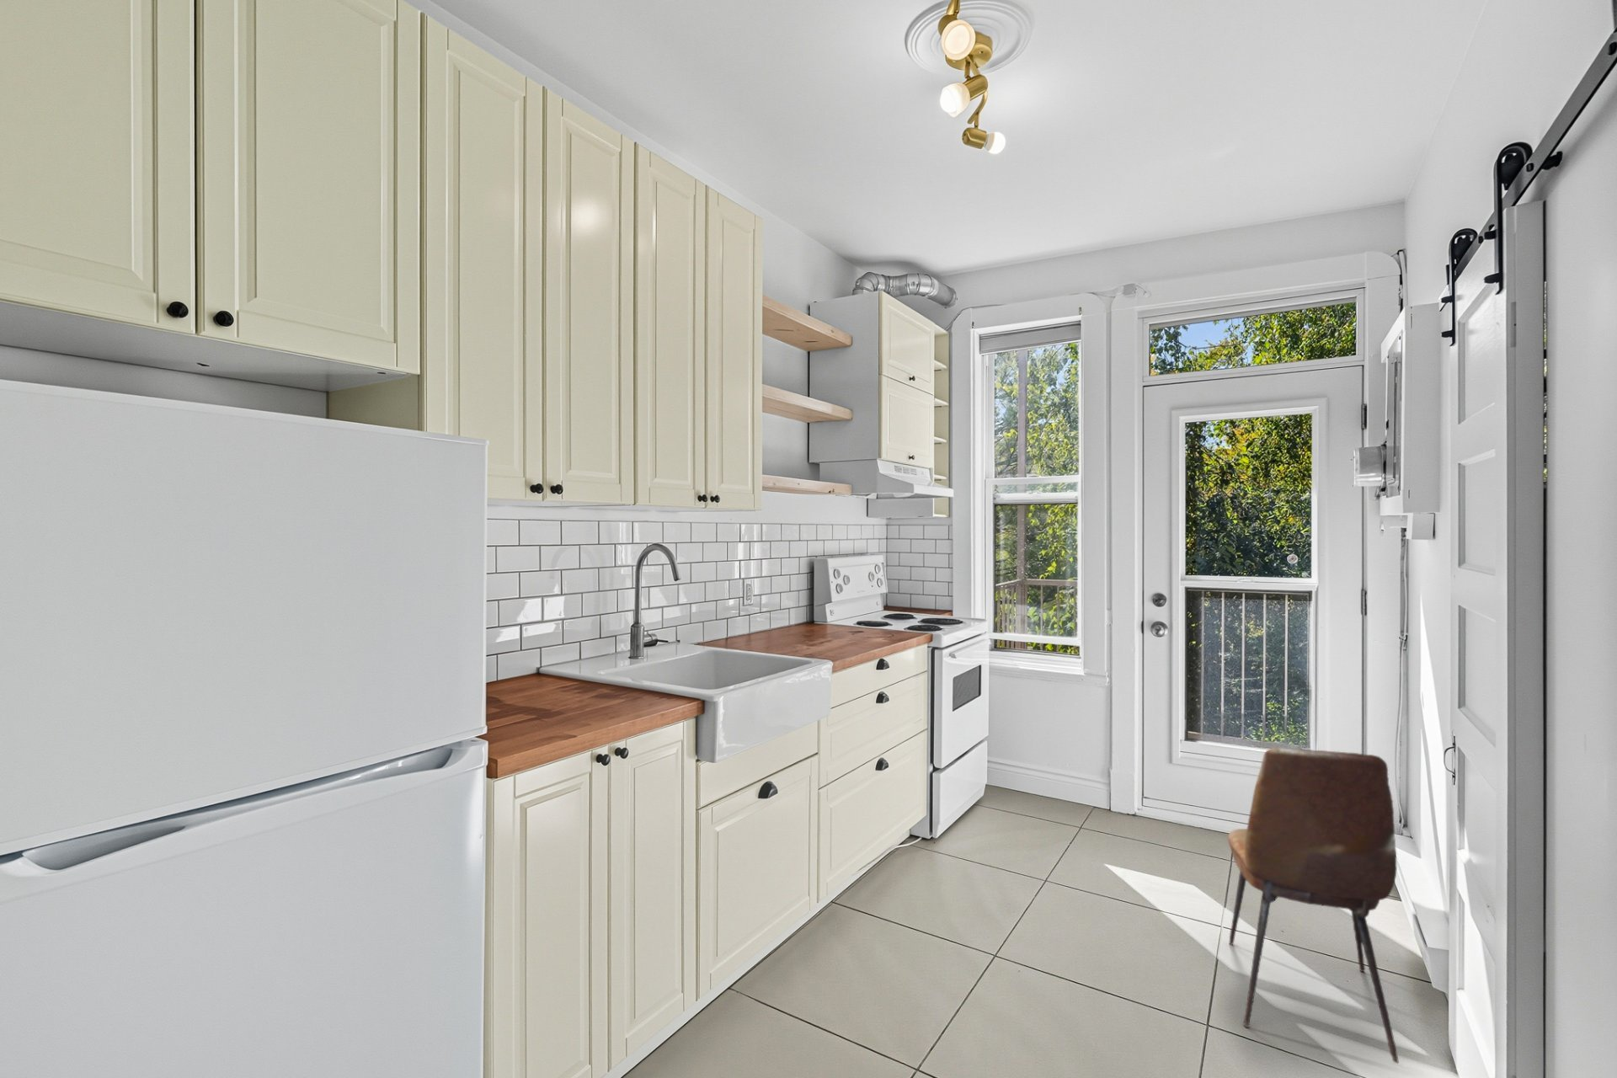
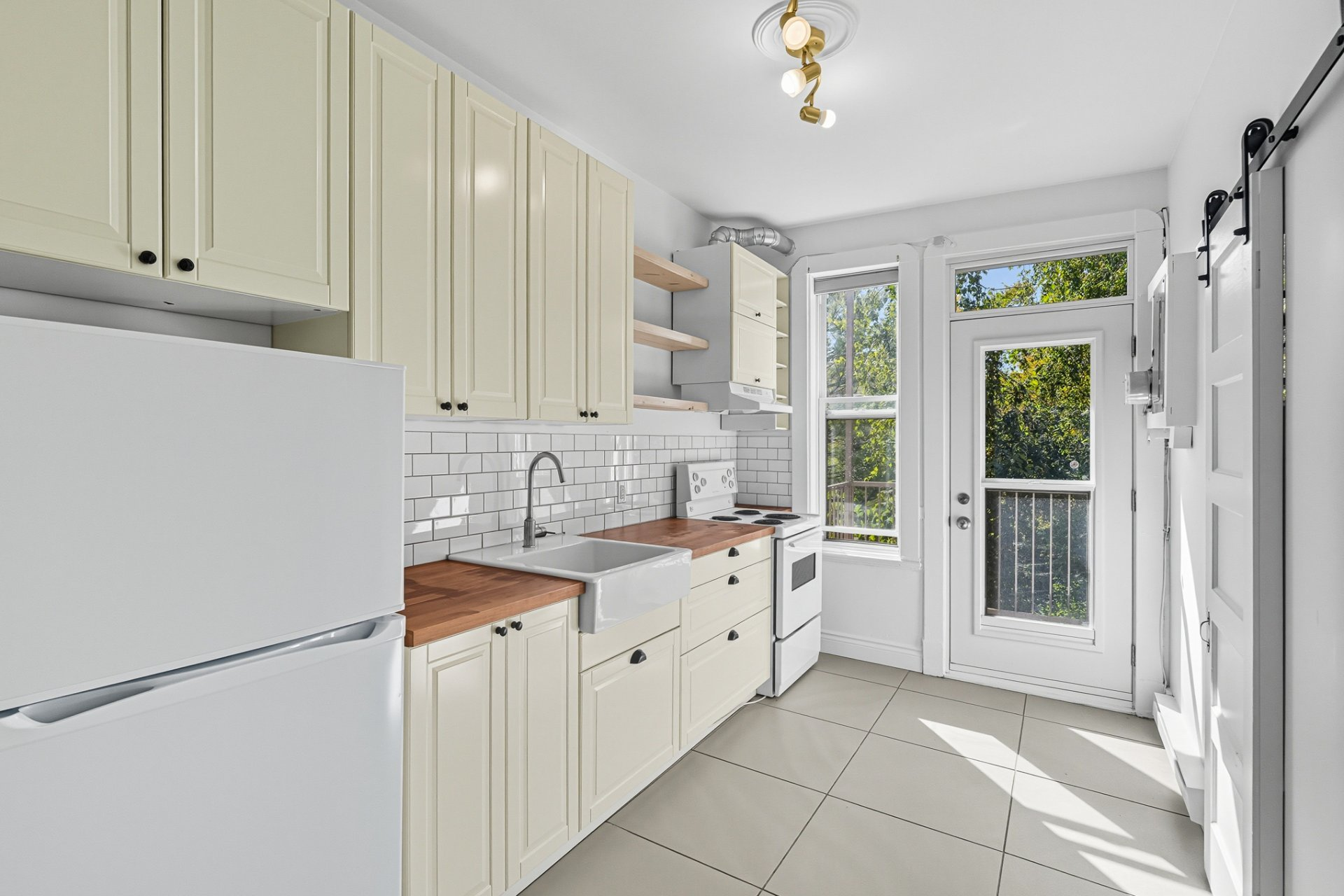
- dining chair [1227,746,1399,1064]
